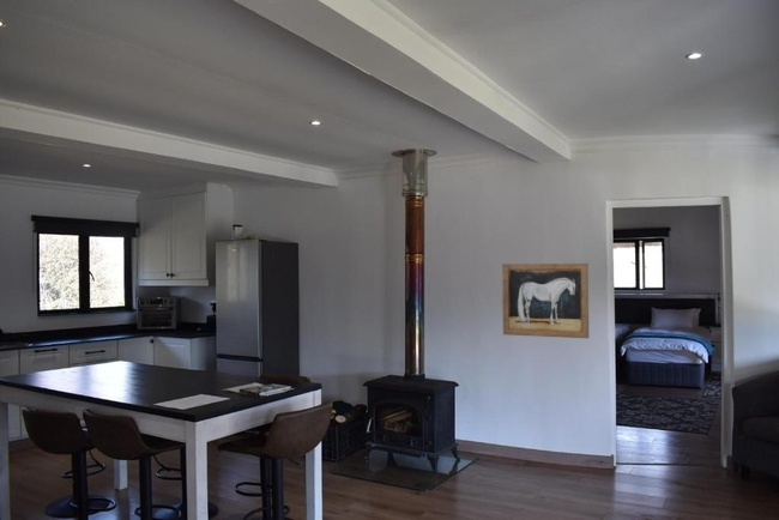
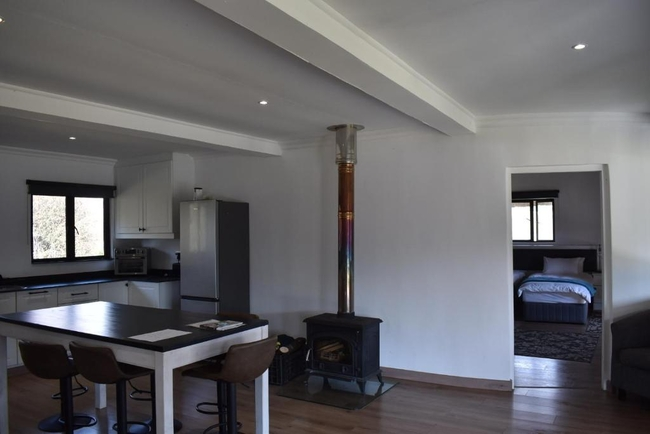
- wall art [501,262,590,339]
